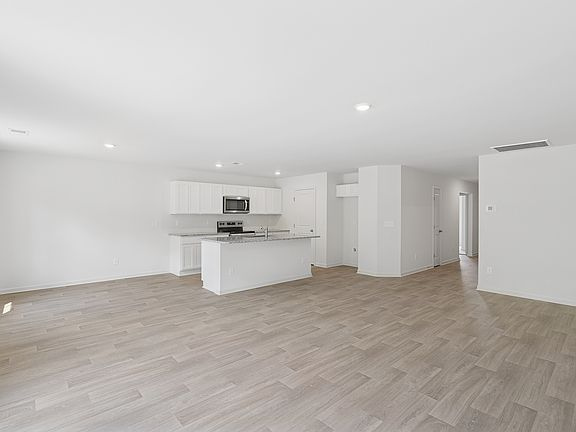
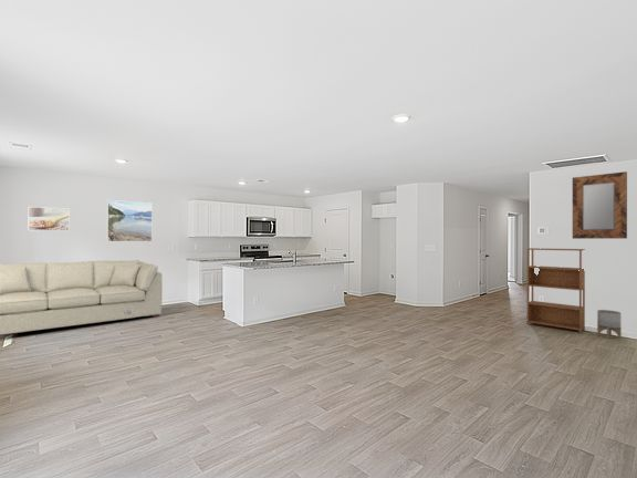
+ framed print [106,199,154,242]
+ bookshelf [526,247,586,334]
+ sofa [0,259,164,335]
+ home mirror [572,170,628,240]
+ planter [596,309,623,340]
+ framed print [28,206,71,232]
